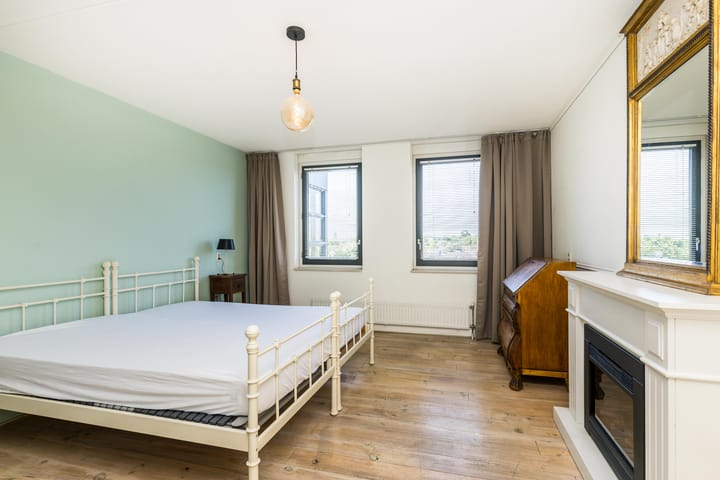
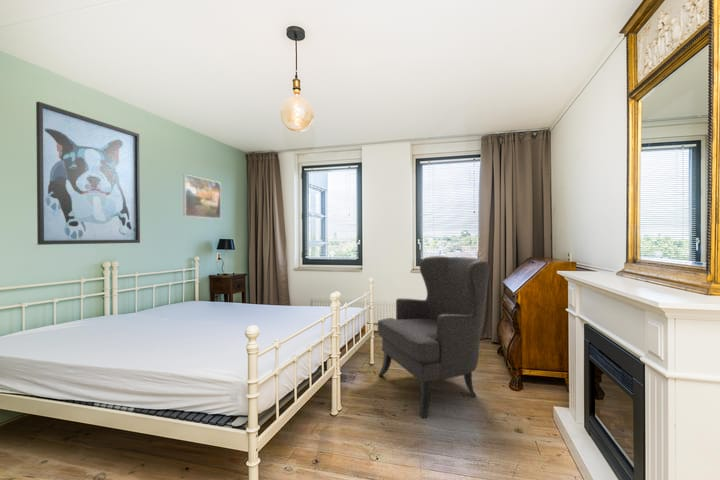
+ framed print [182,173,222,220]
+ wall art [35,101,141,246]
+ chair [377,255,491,420]
